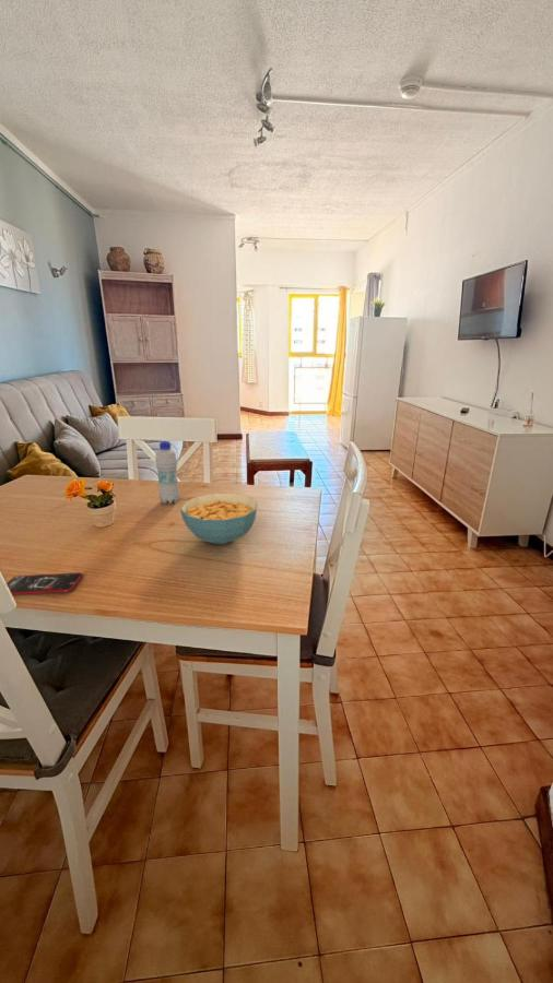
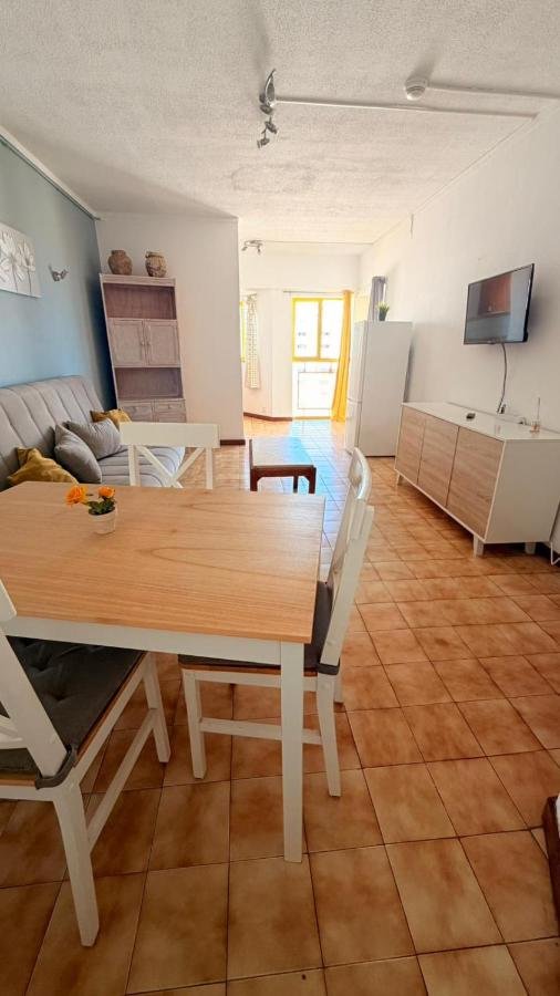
- cereal bowl [179,493,258,545]
- bottle [154,440,180,505]
- smartphone [5,571,84,596]
